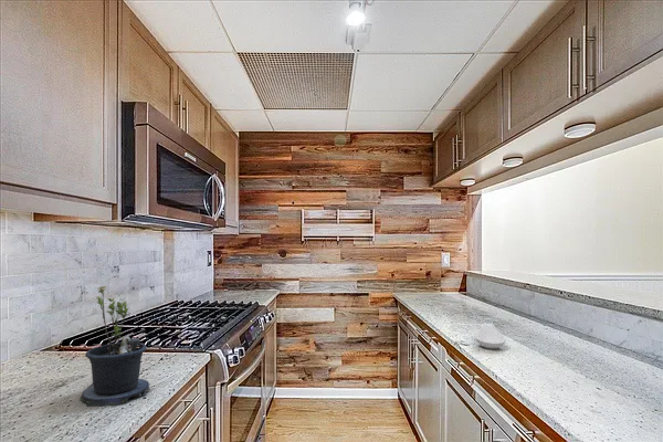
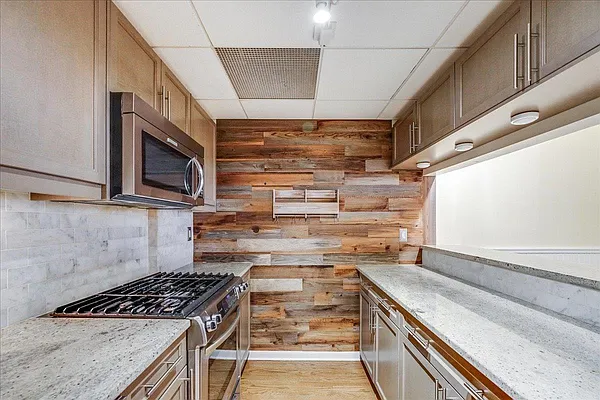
- spoon rest [474,322,507,350]
- potted plant [78,285,152,408]
